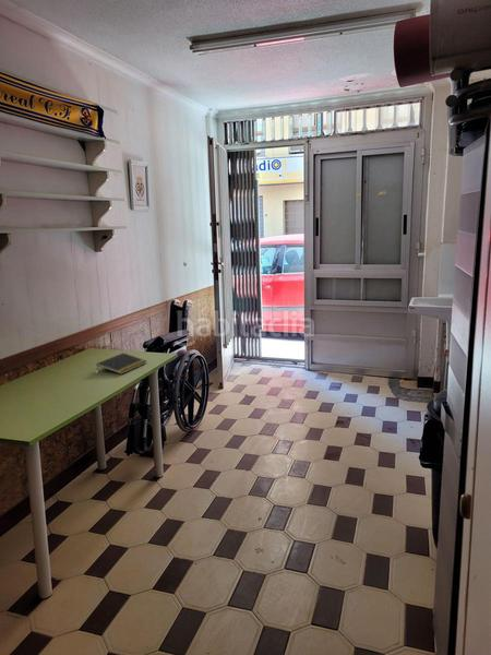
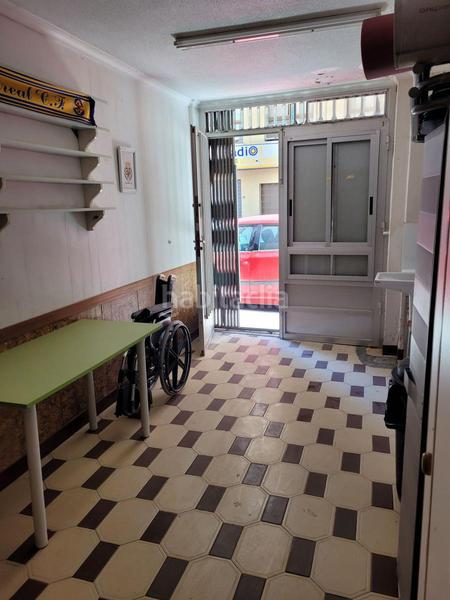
- notepad [96,352,148,376]
